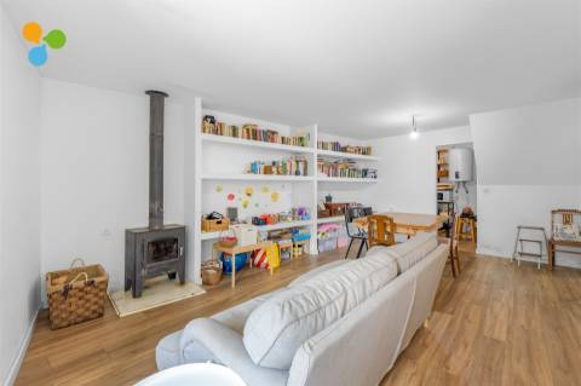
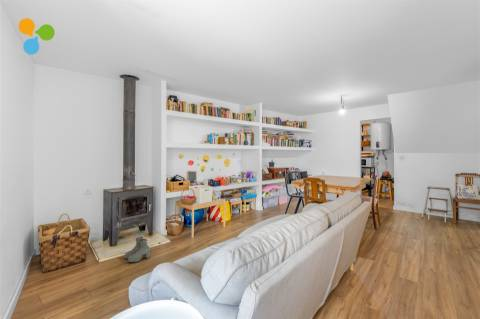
+ boots [124,236,151,263]
